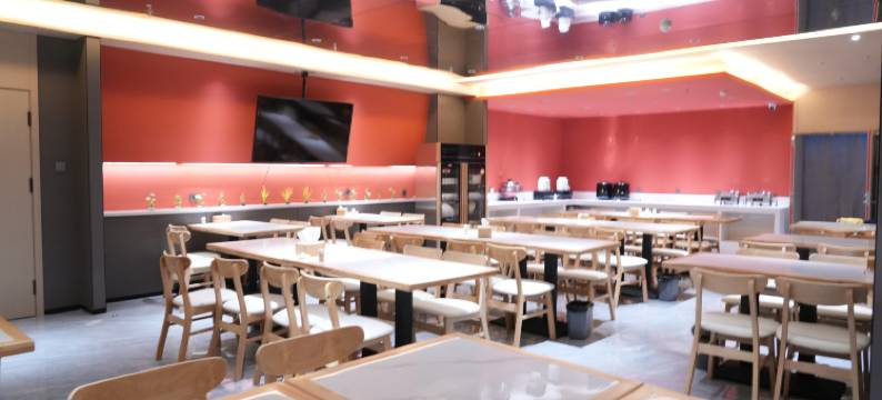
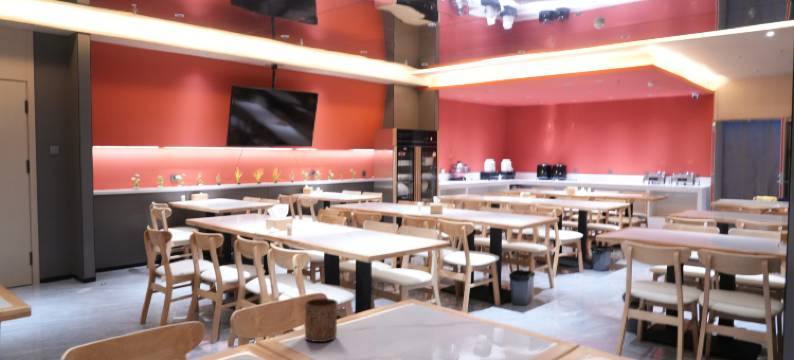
+ cup [304,297,339,343]
